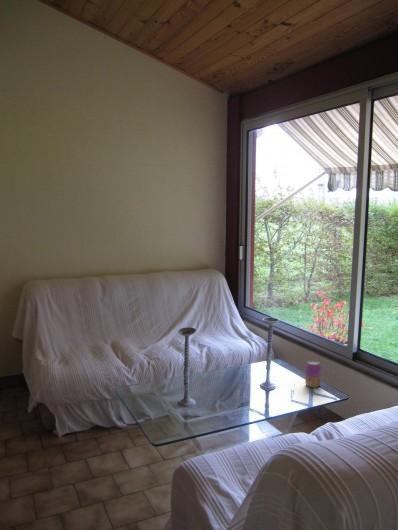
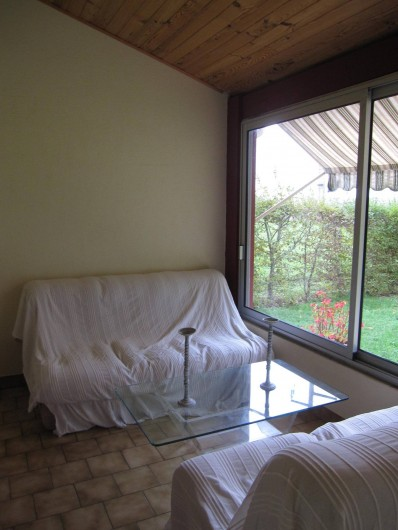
- beverage can [304,360,322,388]
